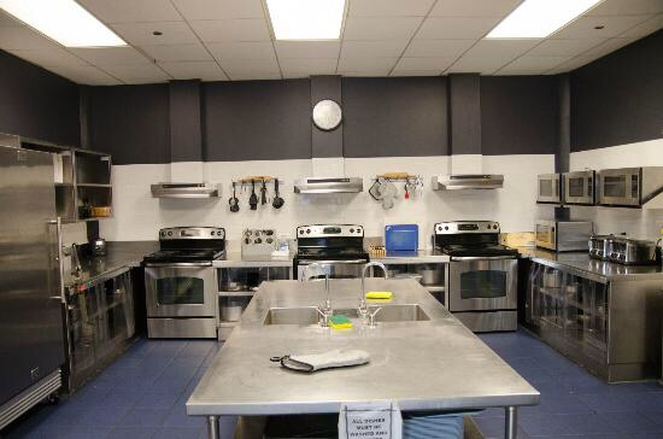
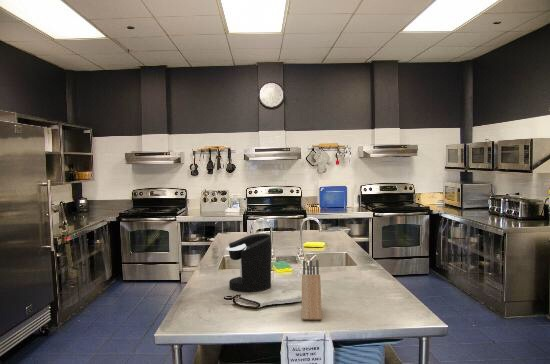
+ coffee maker [225,233,273,293]
+ knife block [301,259,323,321]
